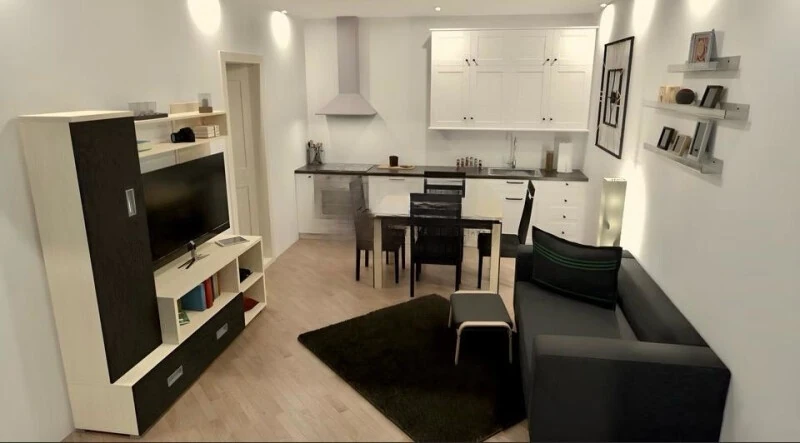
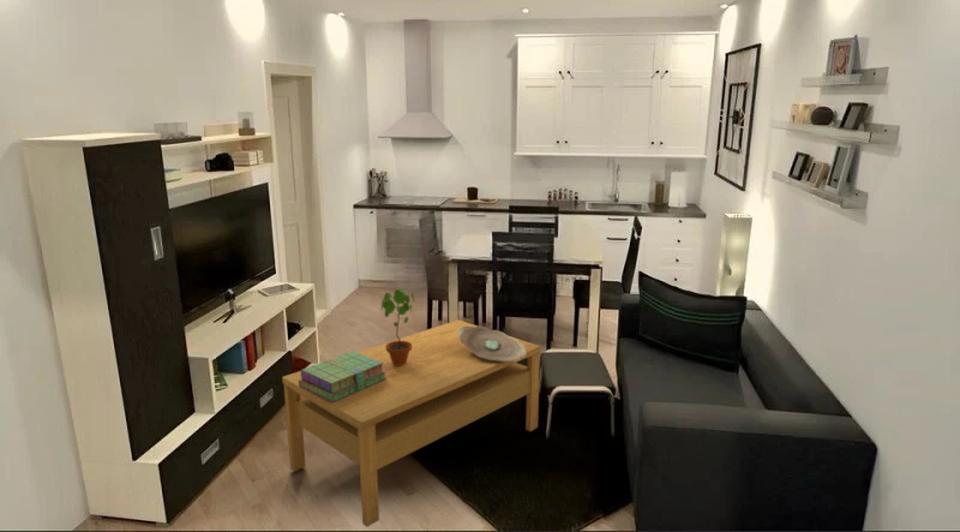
+ decorative bowl [458,325,526,361]
+ potted plant [380,288,416,365]
+ coffee table [281,318,542,528]
+ stack of books [299,351,386,402]
